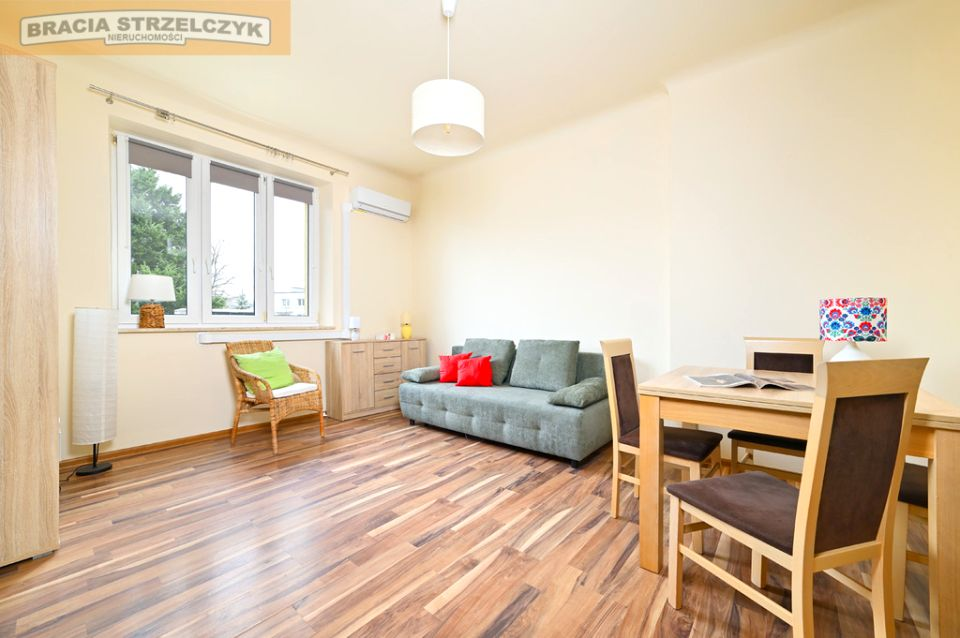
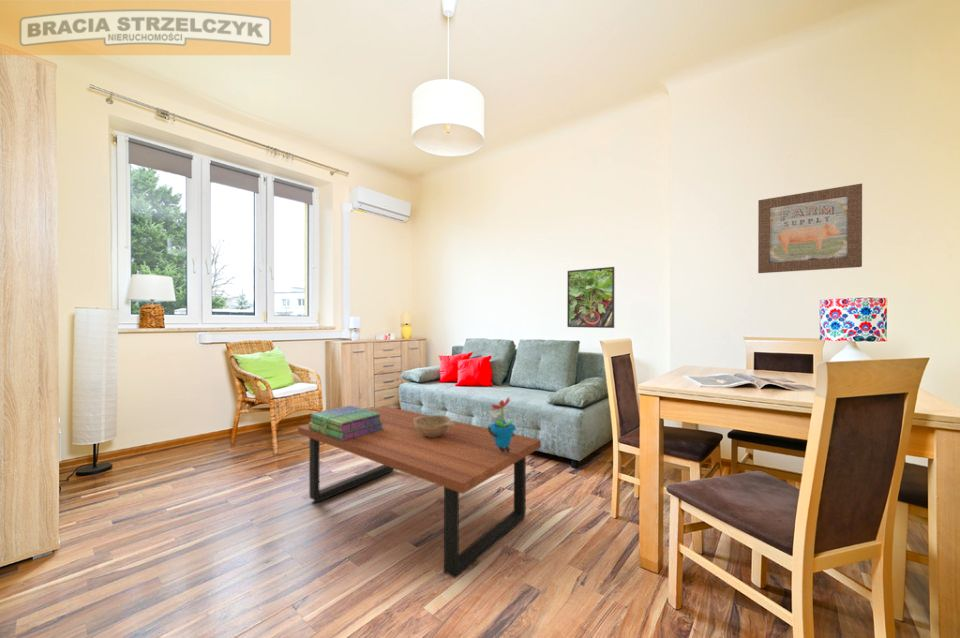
+ wall art [757,182,863,274]
+ potted flower [487,396,517,452]
+ stack of books [307,405,384,441]
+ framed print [566,266,615,329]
+ coffee table [297,405,542,579]
+ decorative bowl [413,414,454,437]
